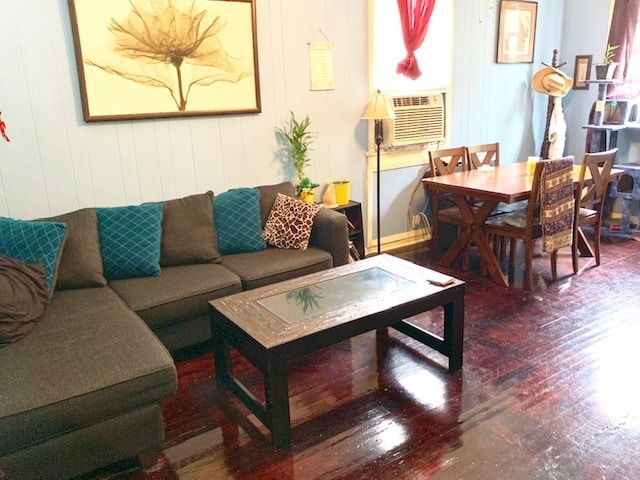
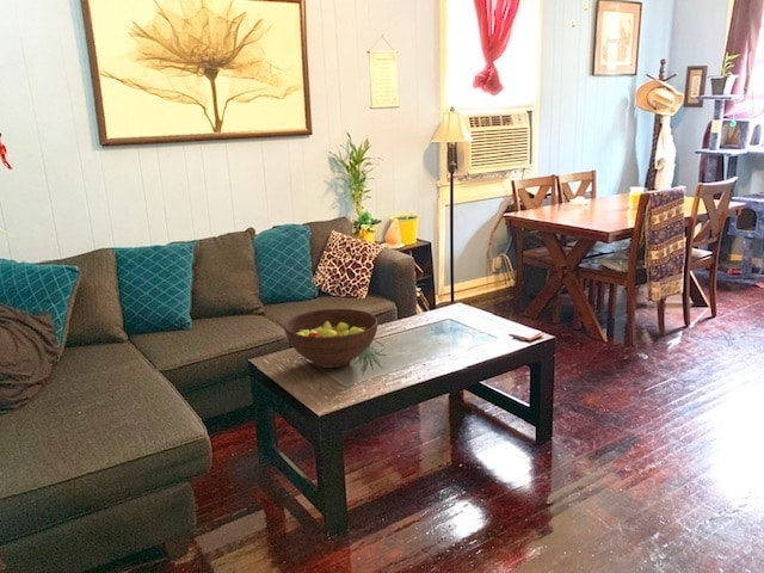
+ fruit bowl [283,308,380,369]
